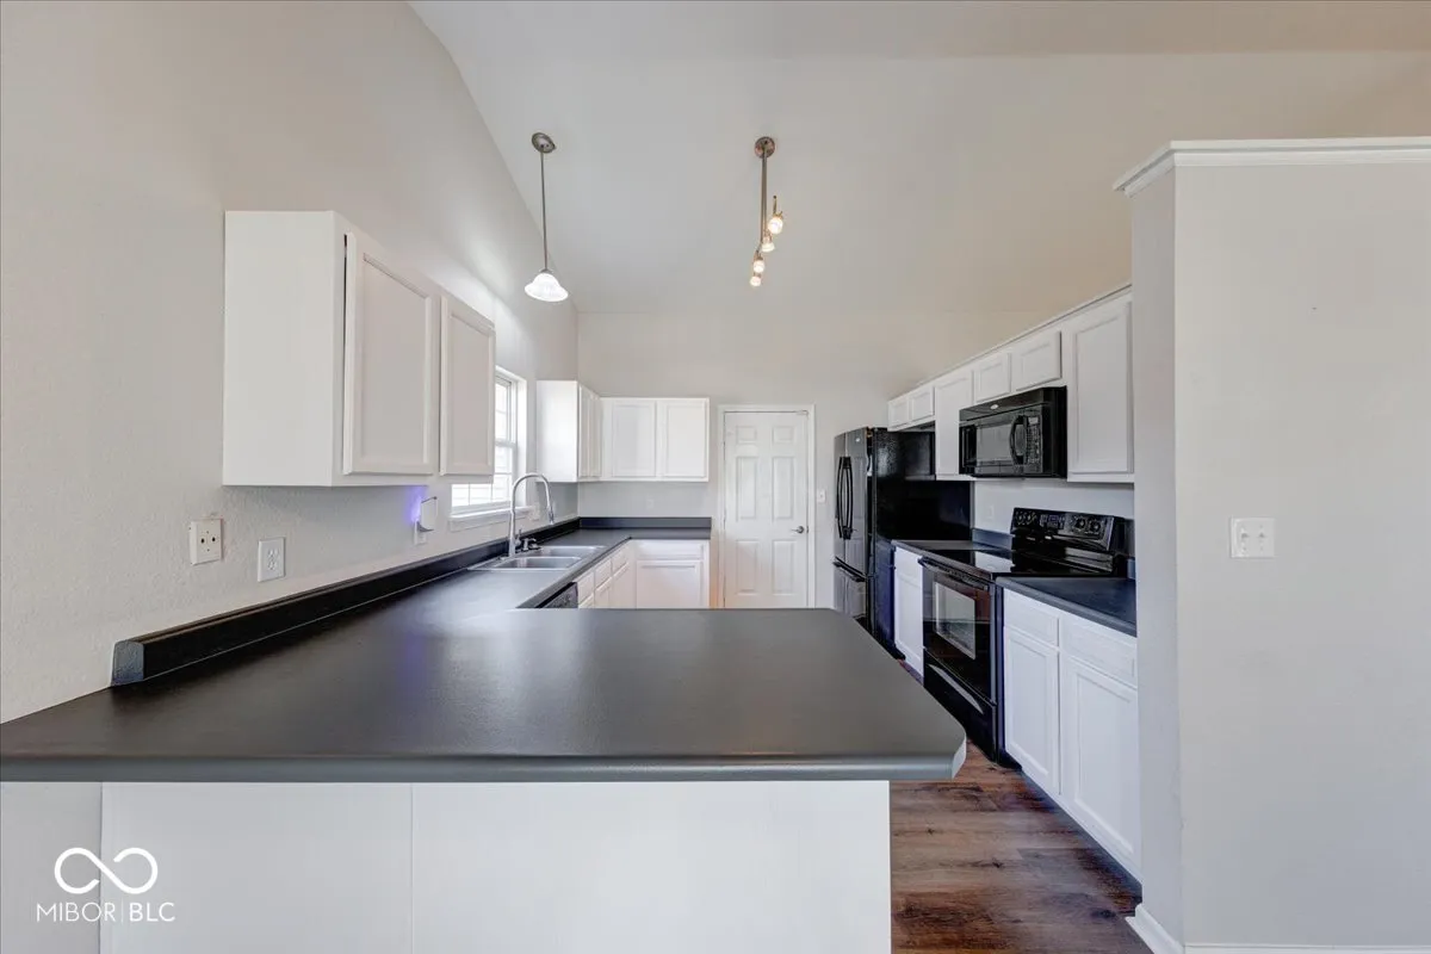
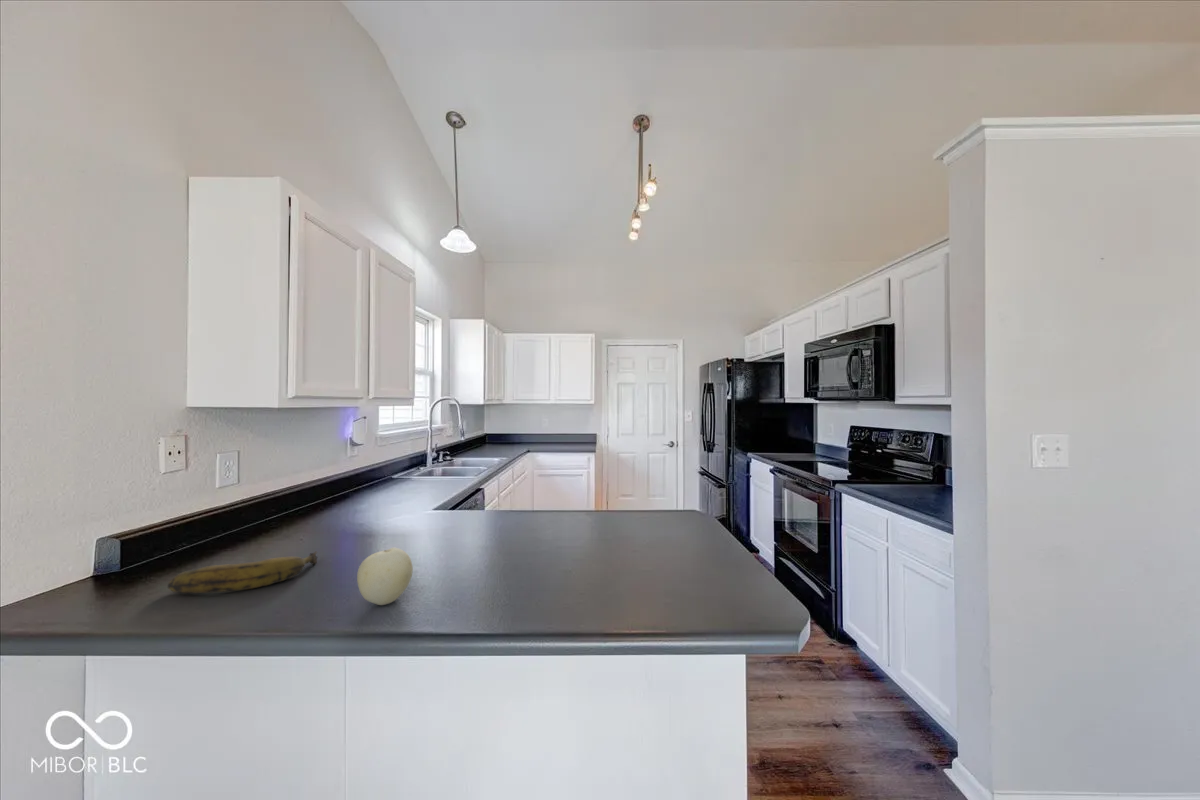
+ fruit [356,547,414,606]
+ banana [167,551,318,594]
